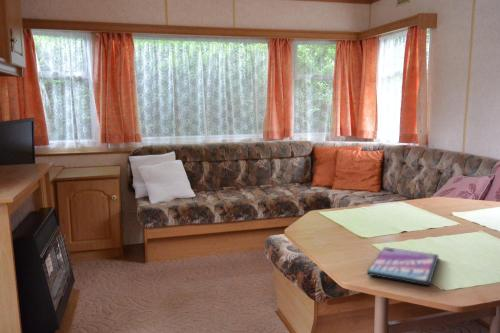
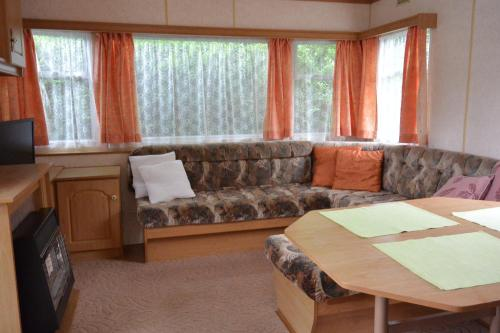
- video game case [366,246,440,286]
